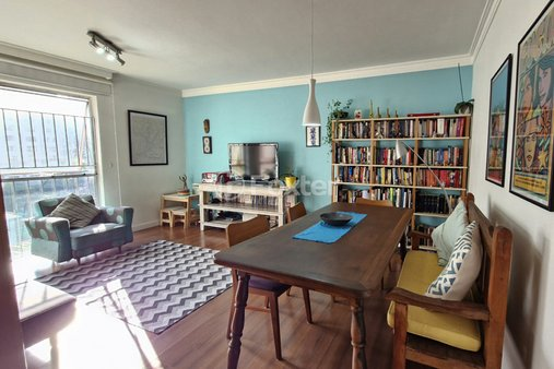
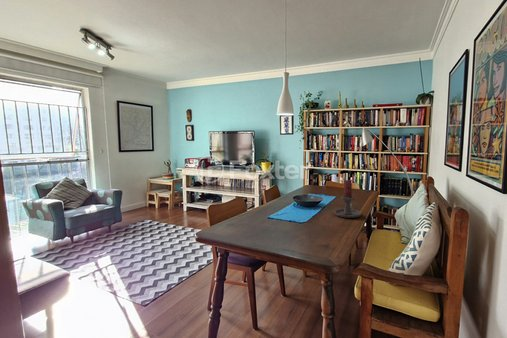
+ candle holder [333,179,362,219]
